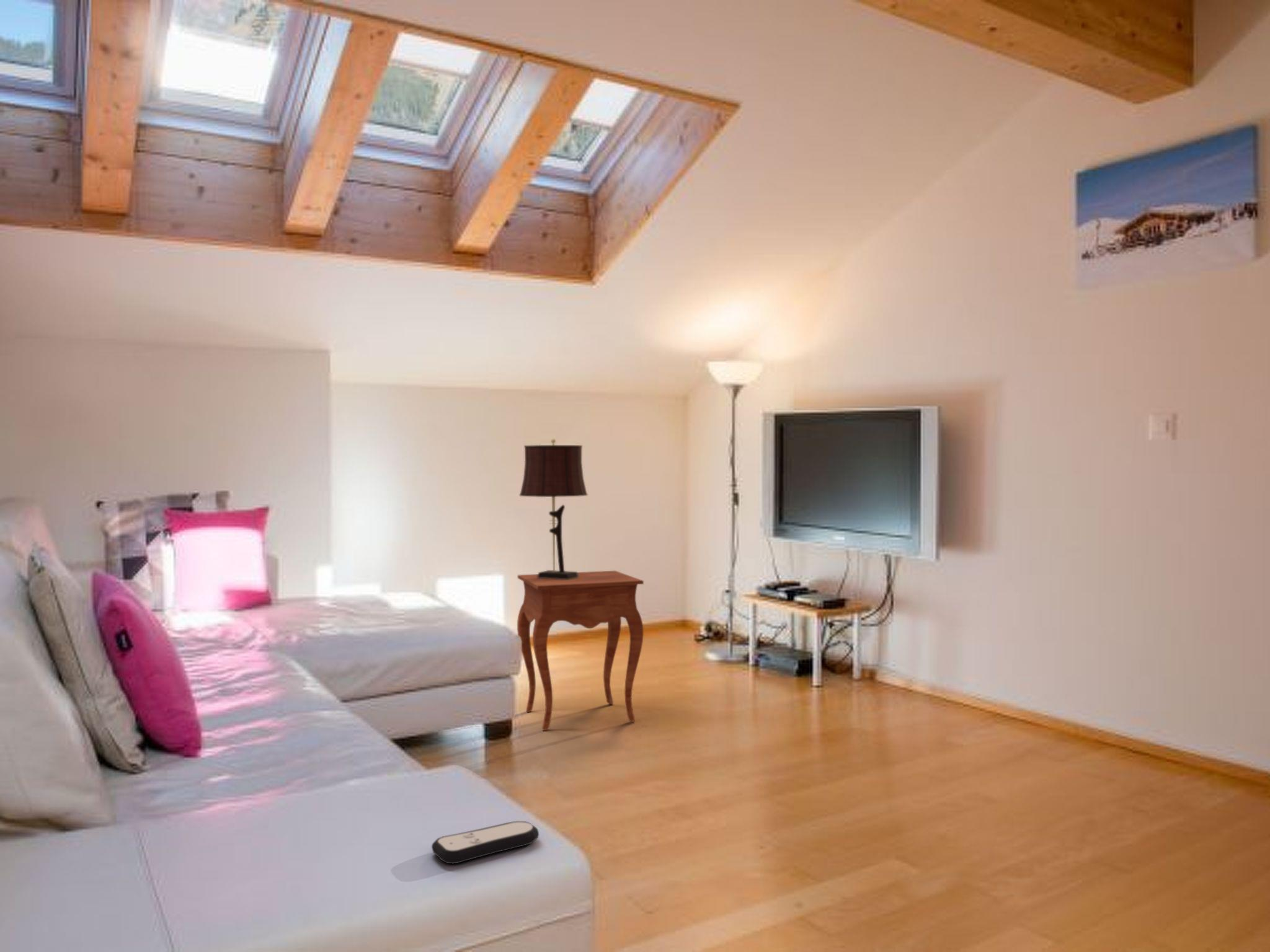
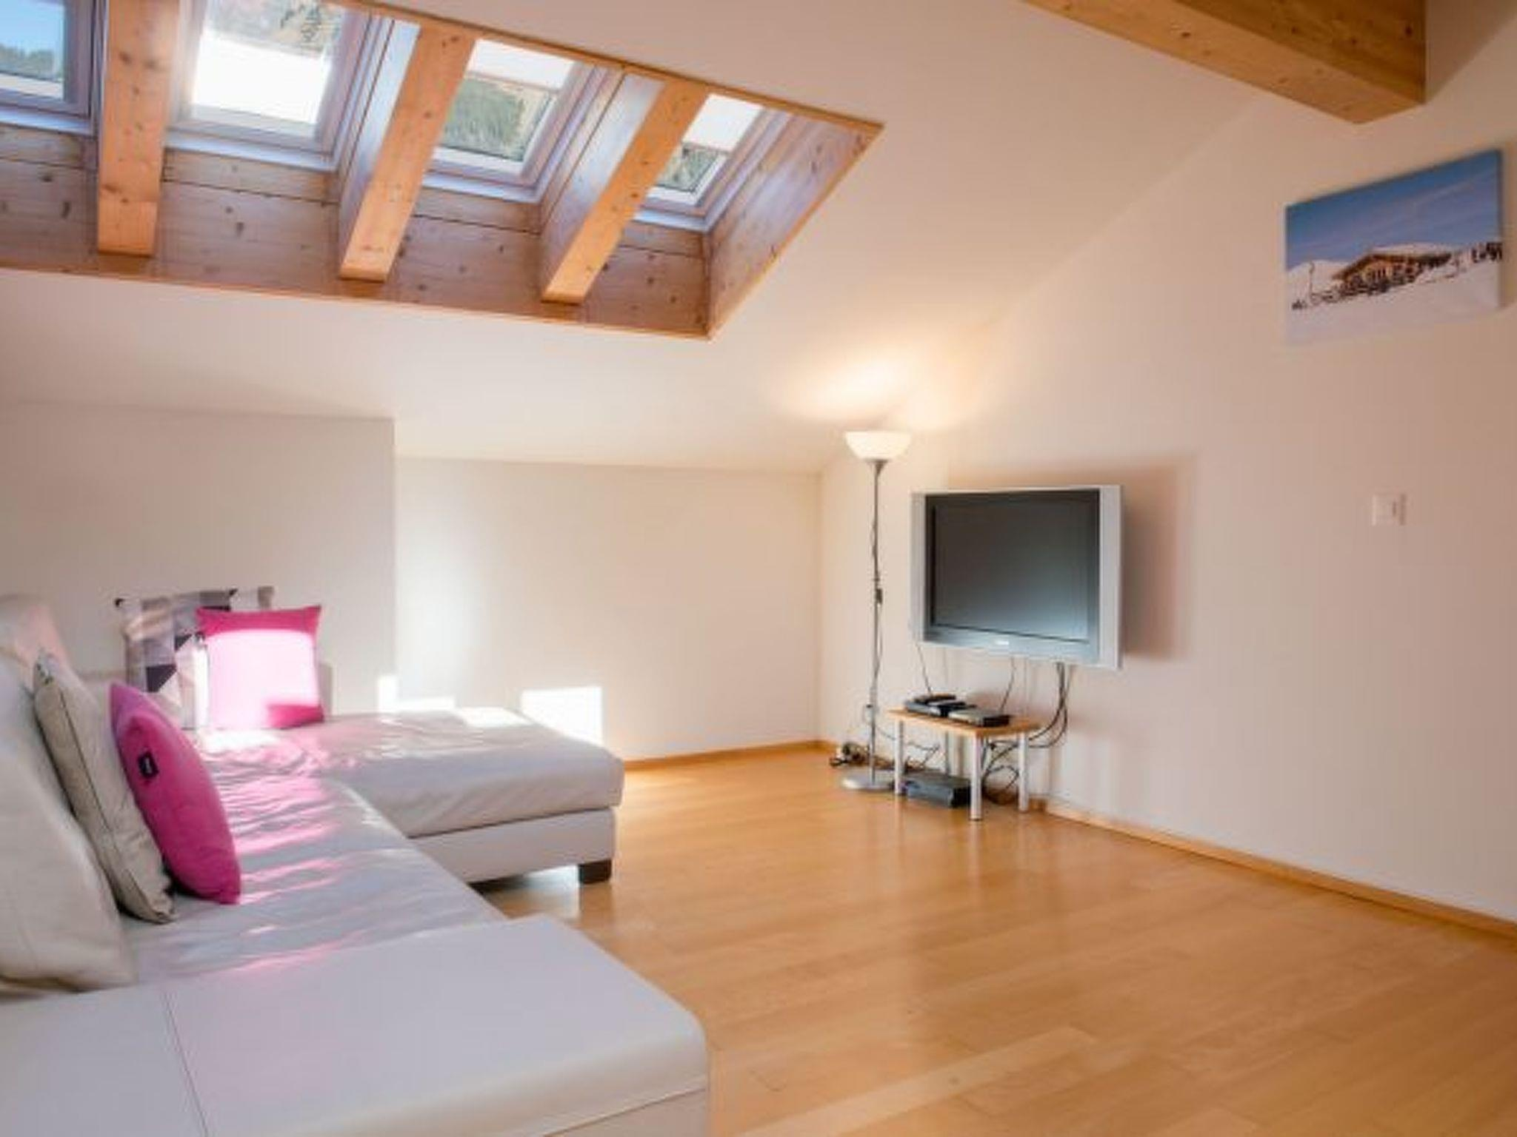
- remote control [431,821,540,865]
- side table [517,570,644,731]
- table lamp [519,438,588,580]
